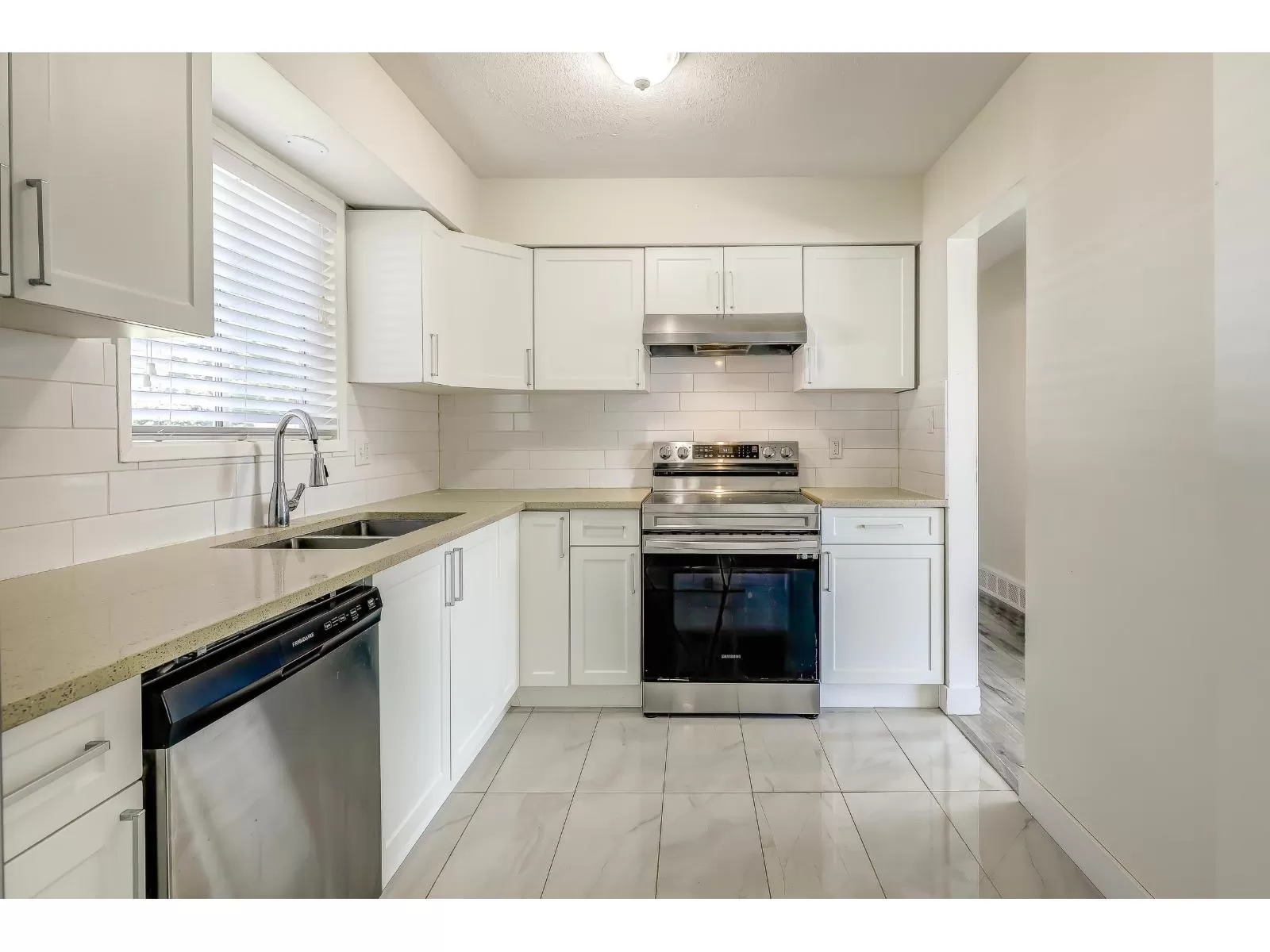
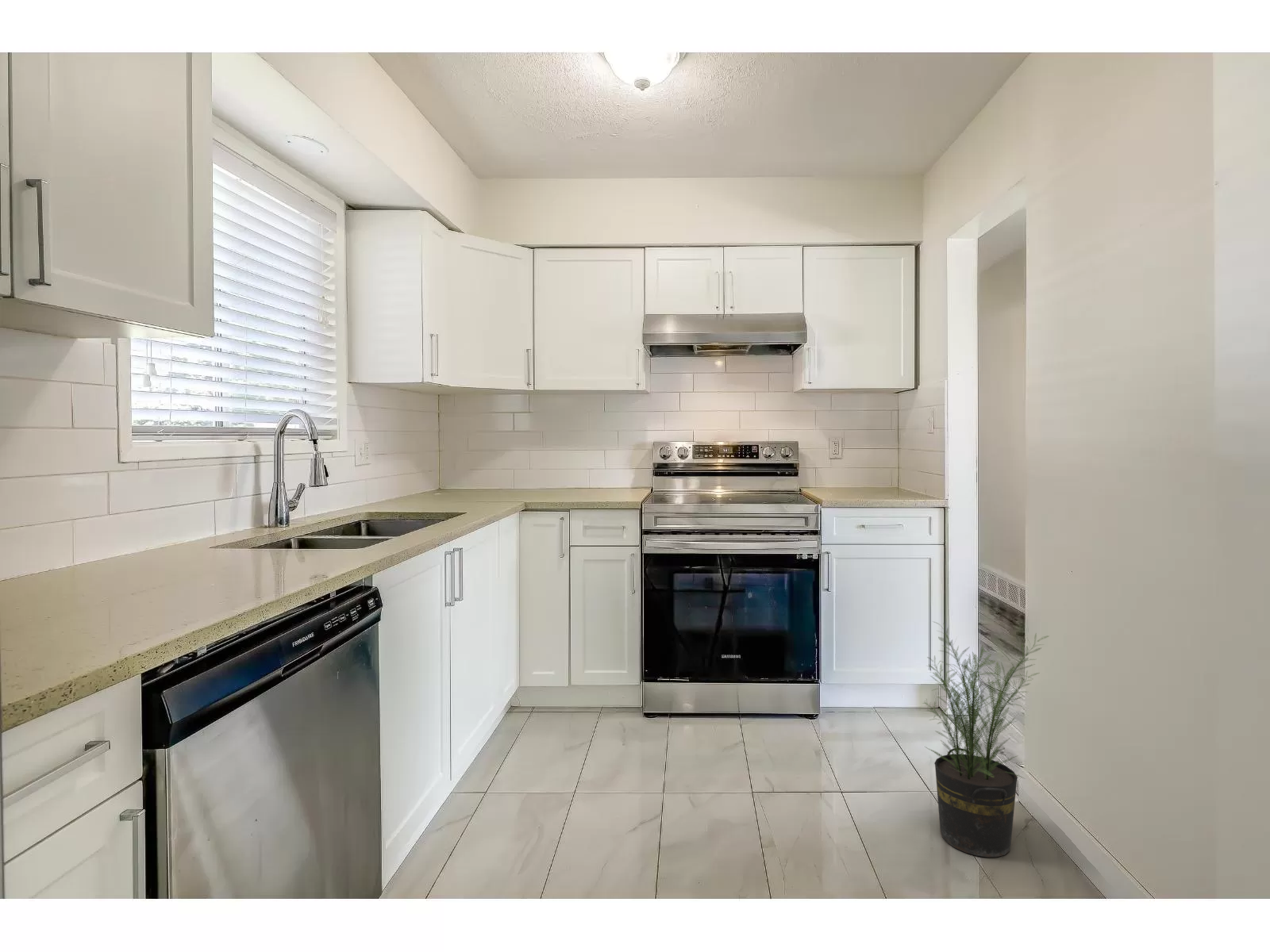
+ potted plant [923,621,1050,858]
